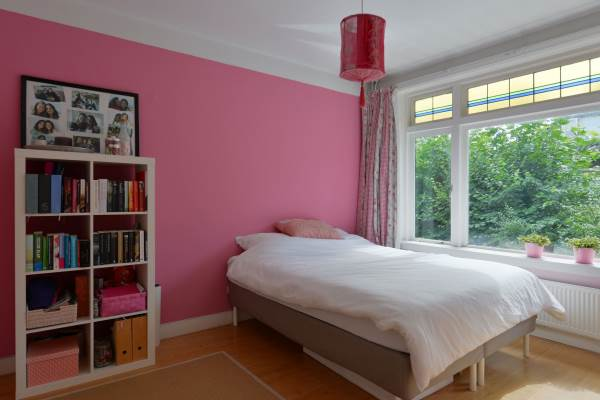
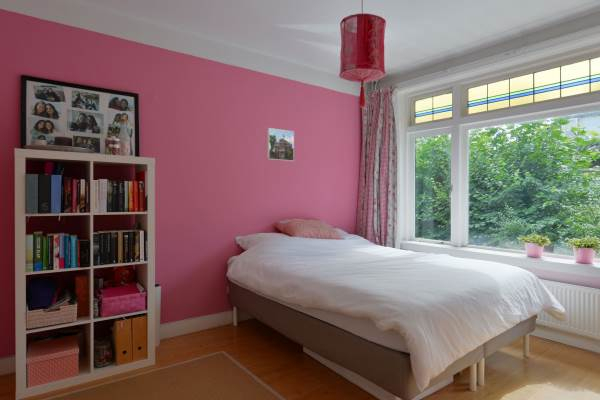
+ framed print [266,127,295,162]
